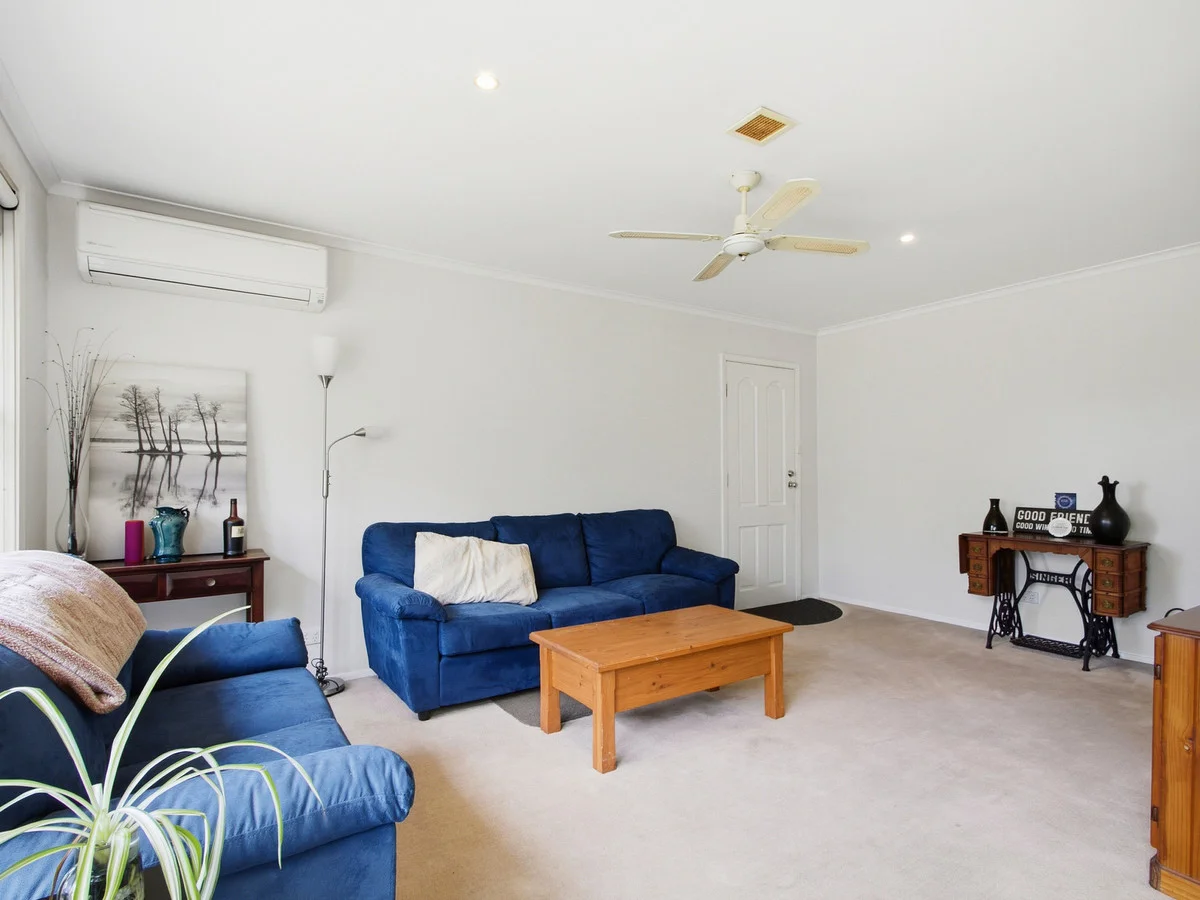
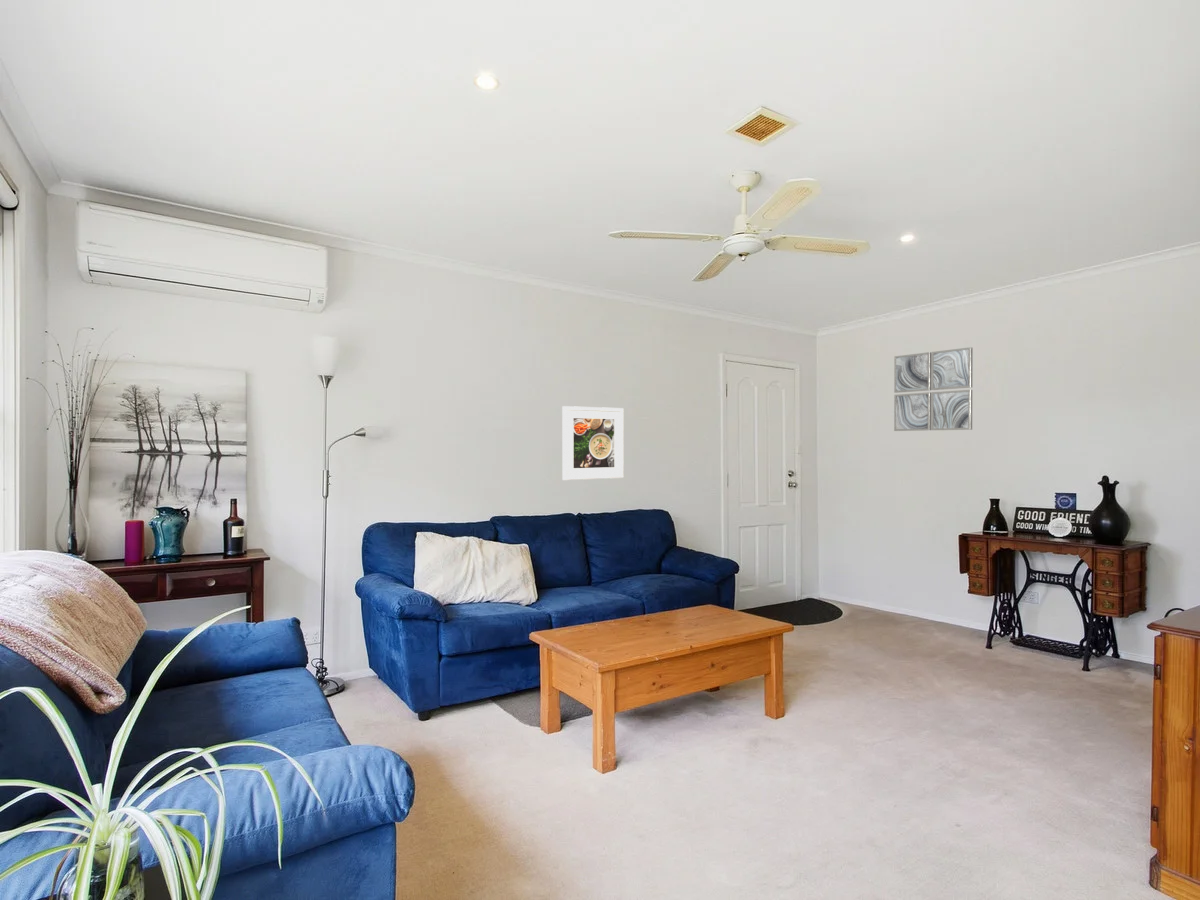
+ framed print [561,405,625,481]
+ wall art [893,346,974,432]
